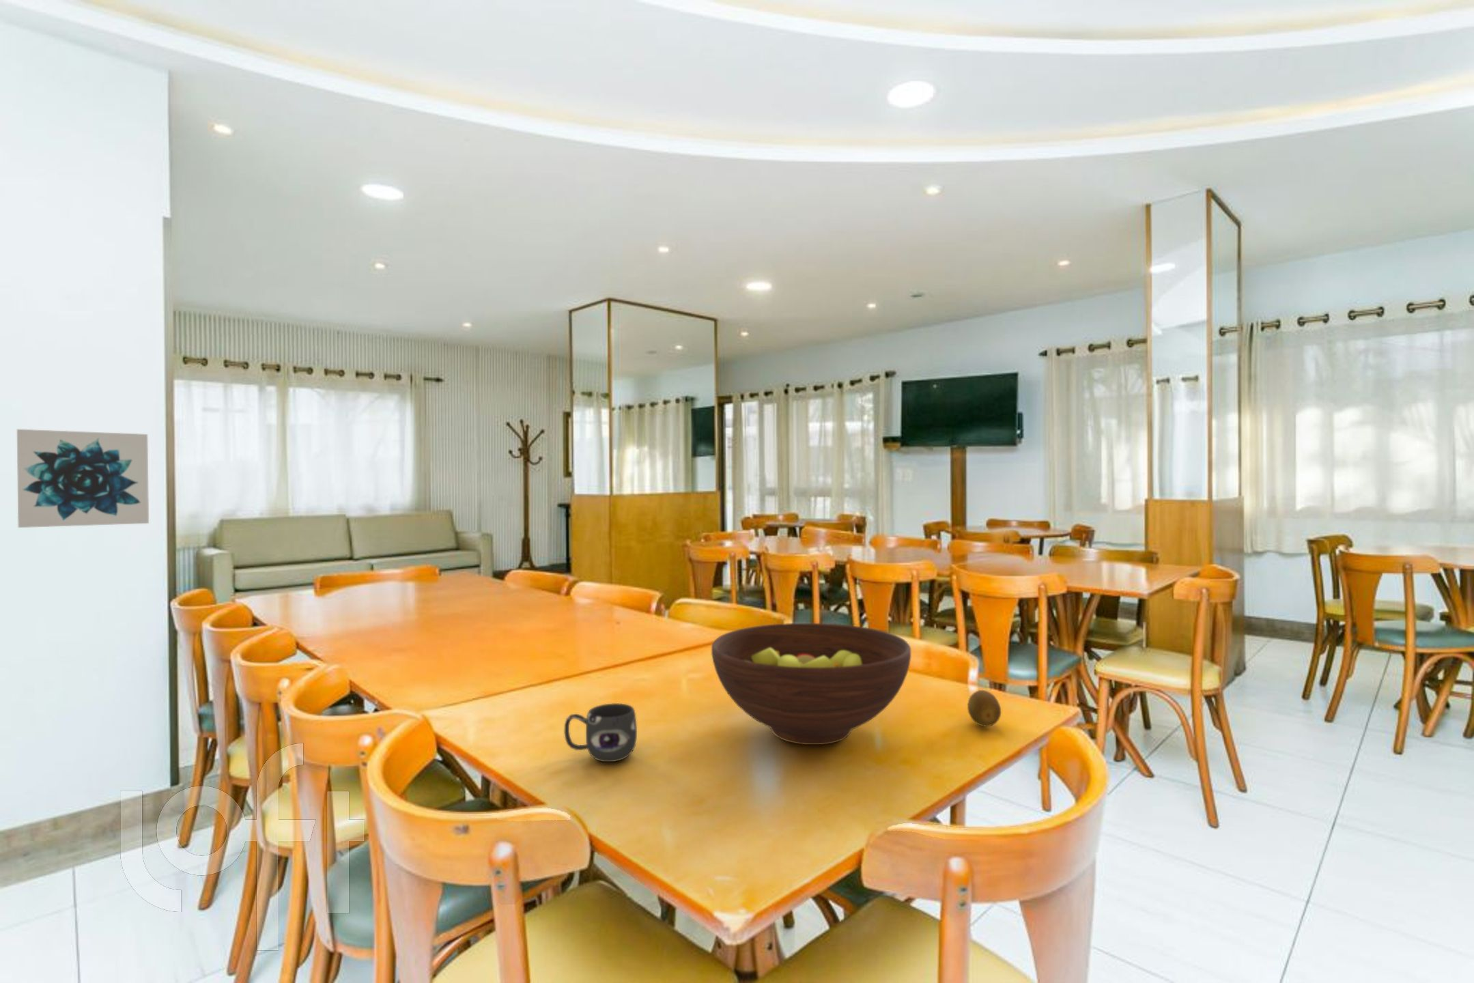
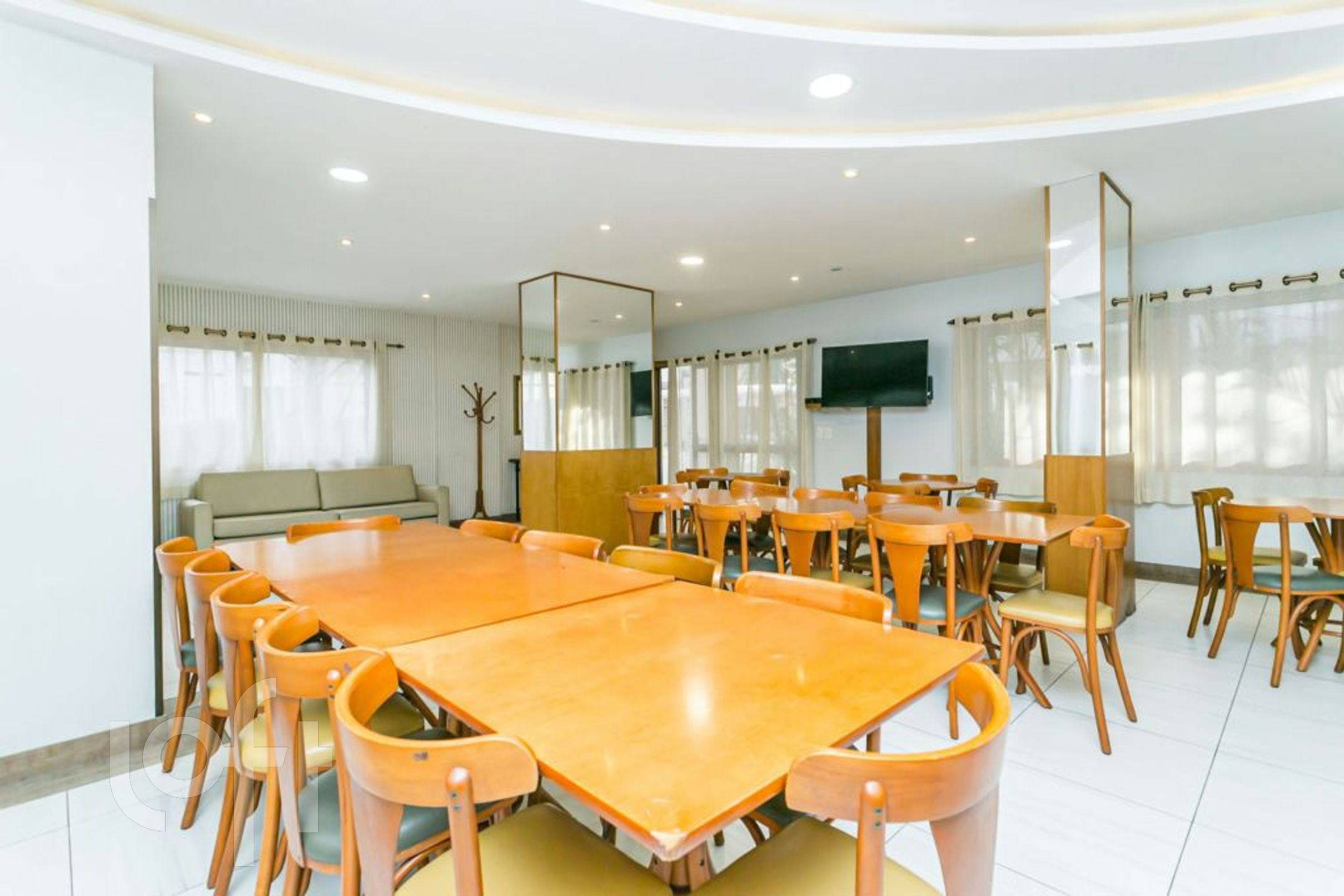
- mug [564,702,637,762]
- fruit bowl [711,622,911,745]
- fruit [966,689,1001,727]
- wall art [16,429,149,529]
